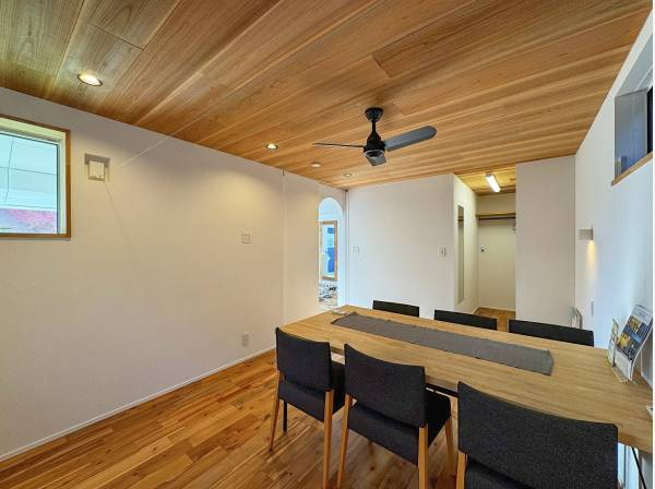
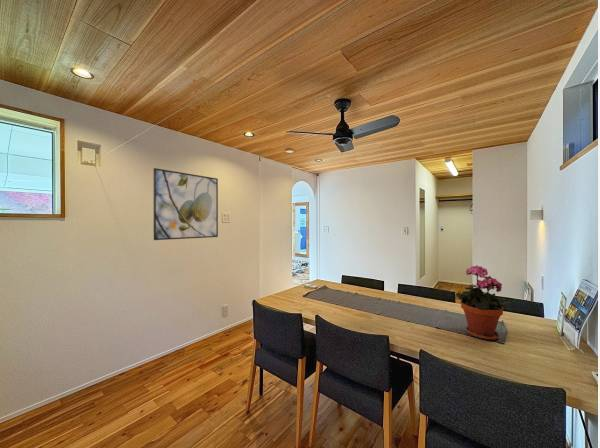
+ potted plant [455,264,512,341]
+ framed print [152,167,219,241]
